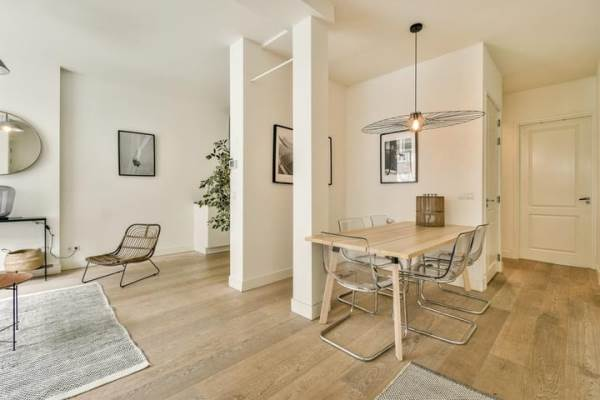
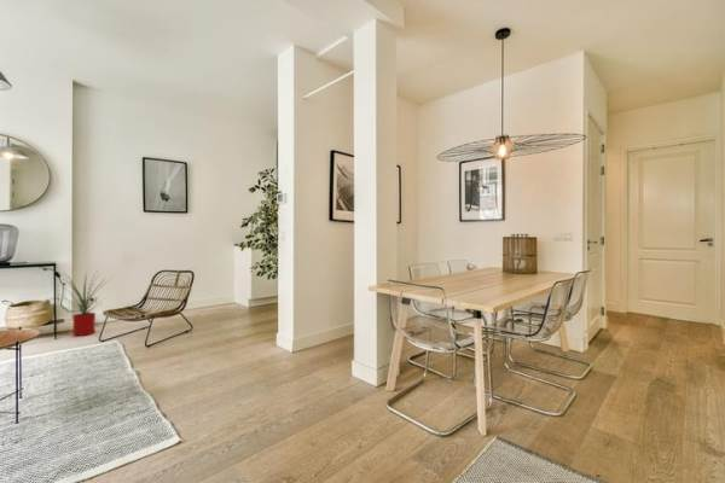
+ house plant [56,270,112,337]
